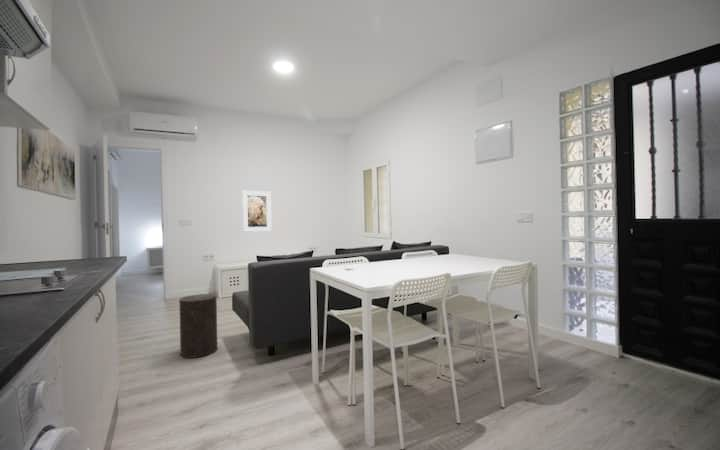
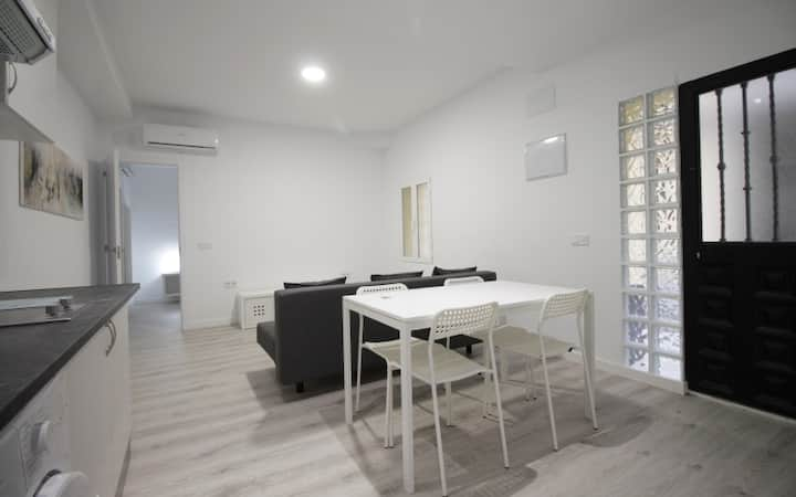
- stool [178,293,219,359]
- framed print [241,190,273,233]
